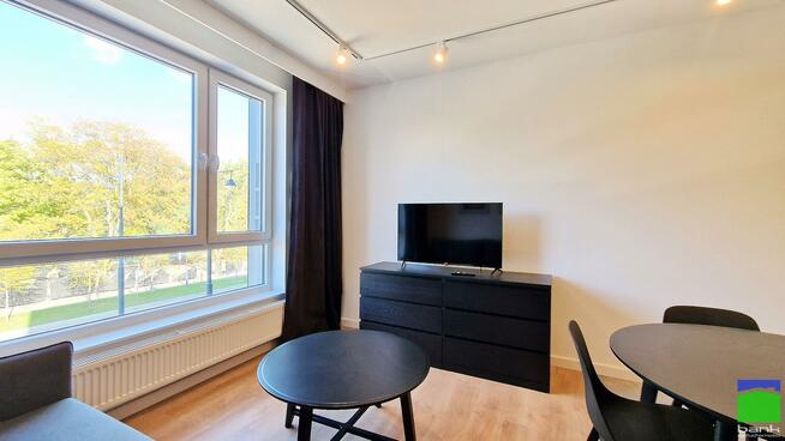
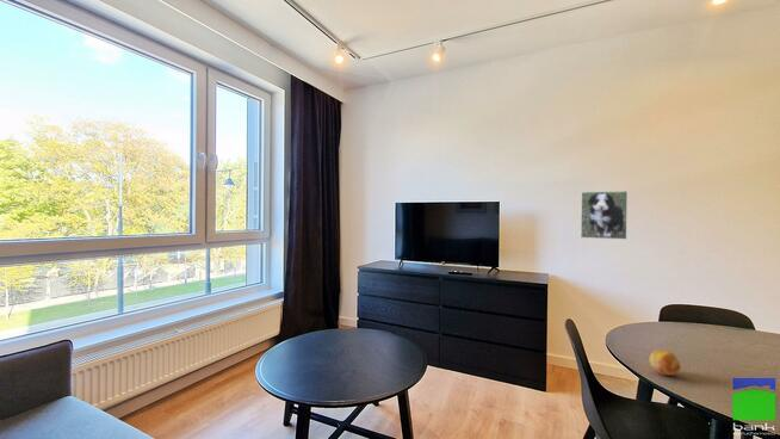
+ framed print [580,190,629,241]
+ fruit [649,350,681,376]
